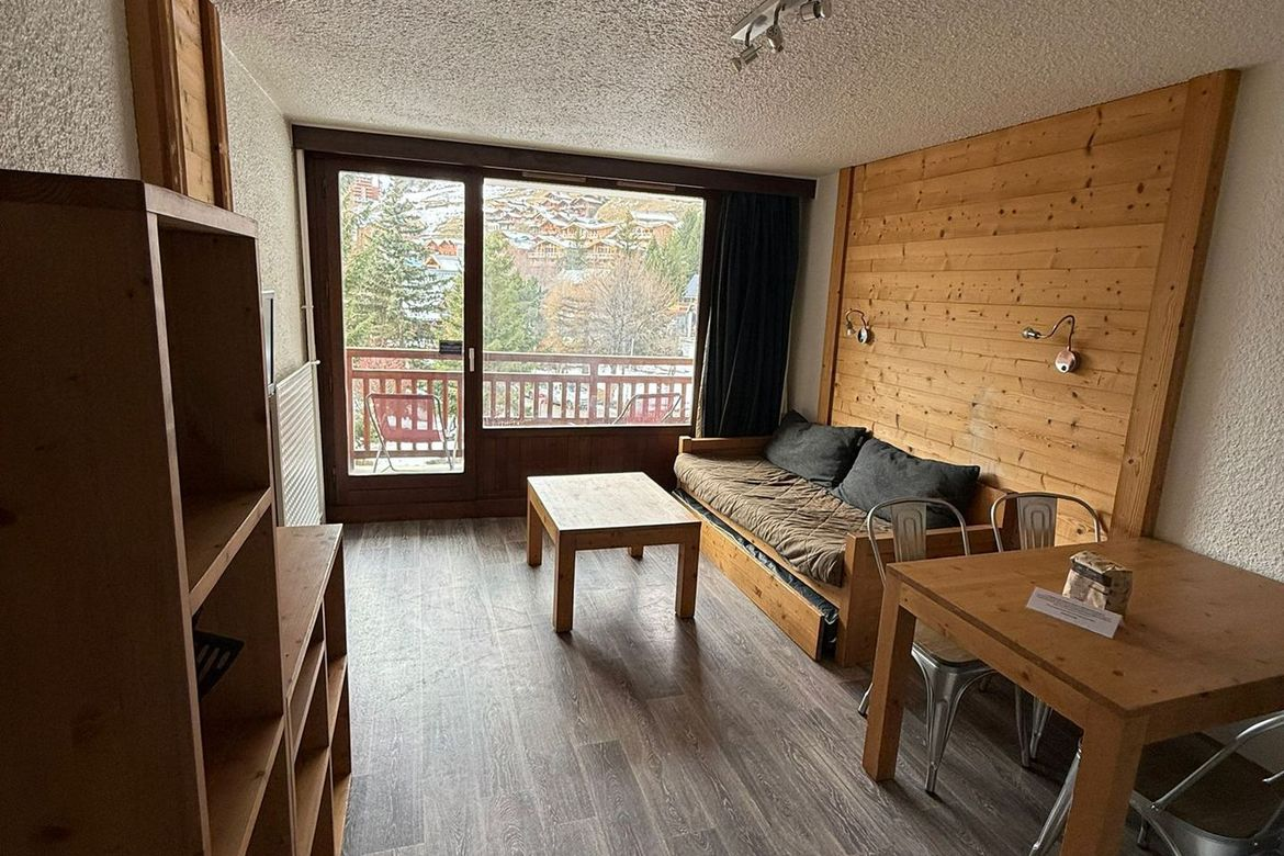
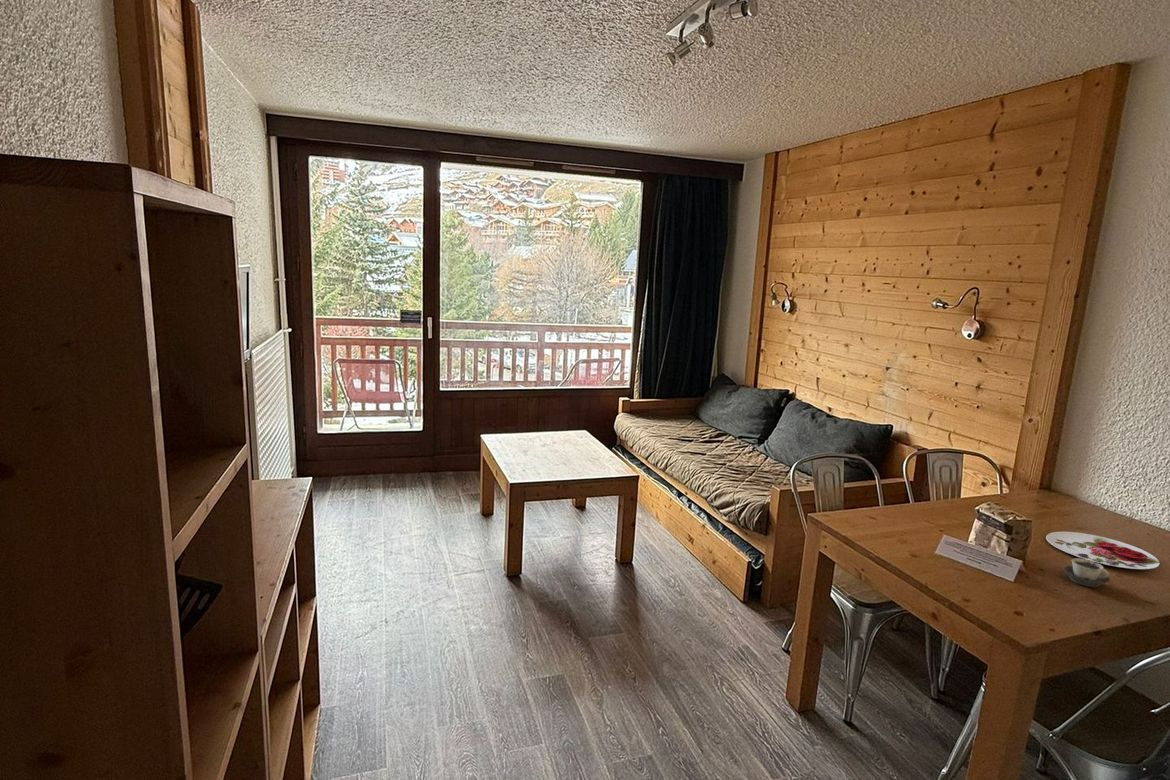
+ plate [1045,531,1161,570]
+ cup [1062,558,1111,588]
